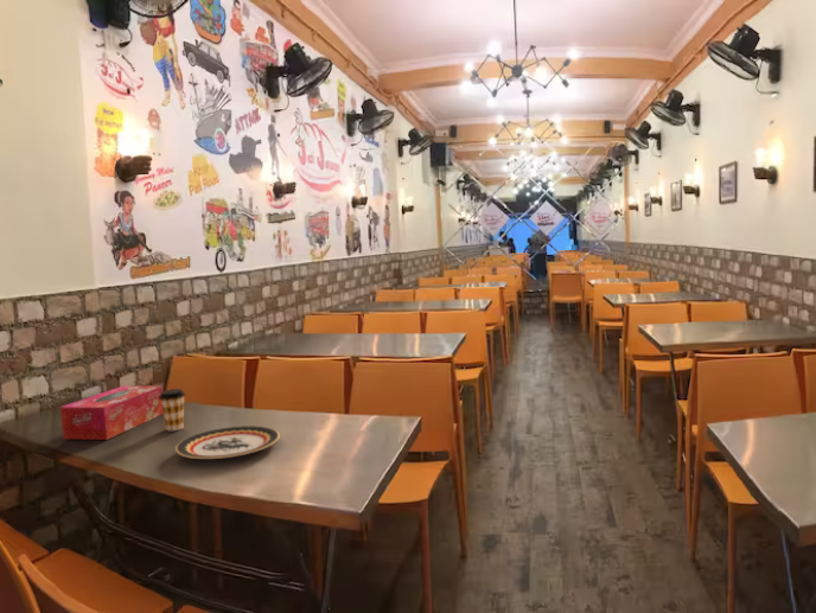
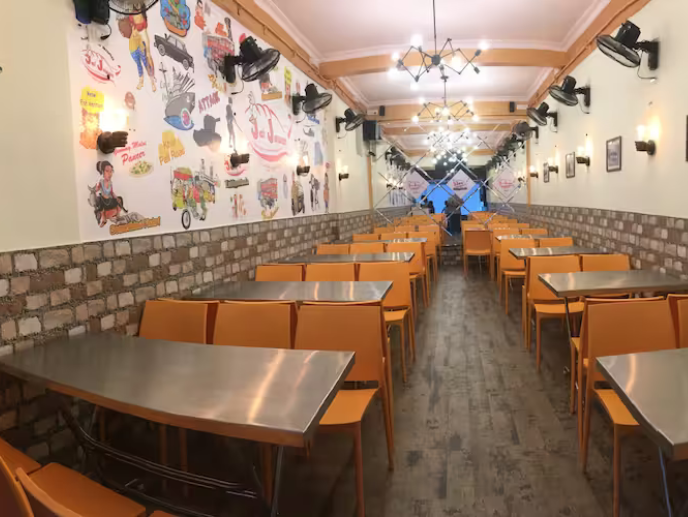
- tissue box [59,385,164,441]
- coffee cup [159,388,186,432]
- plate [174,424,281,460]
